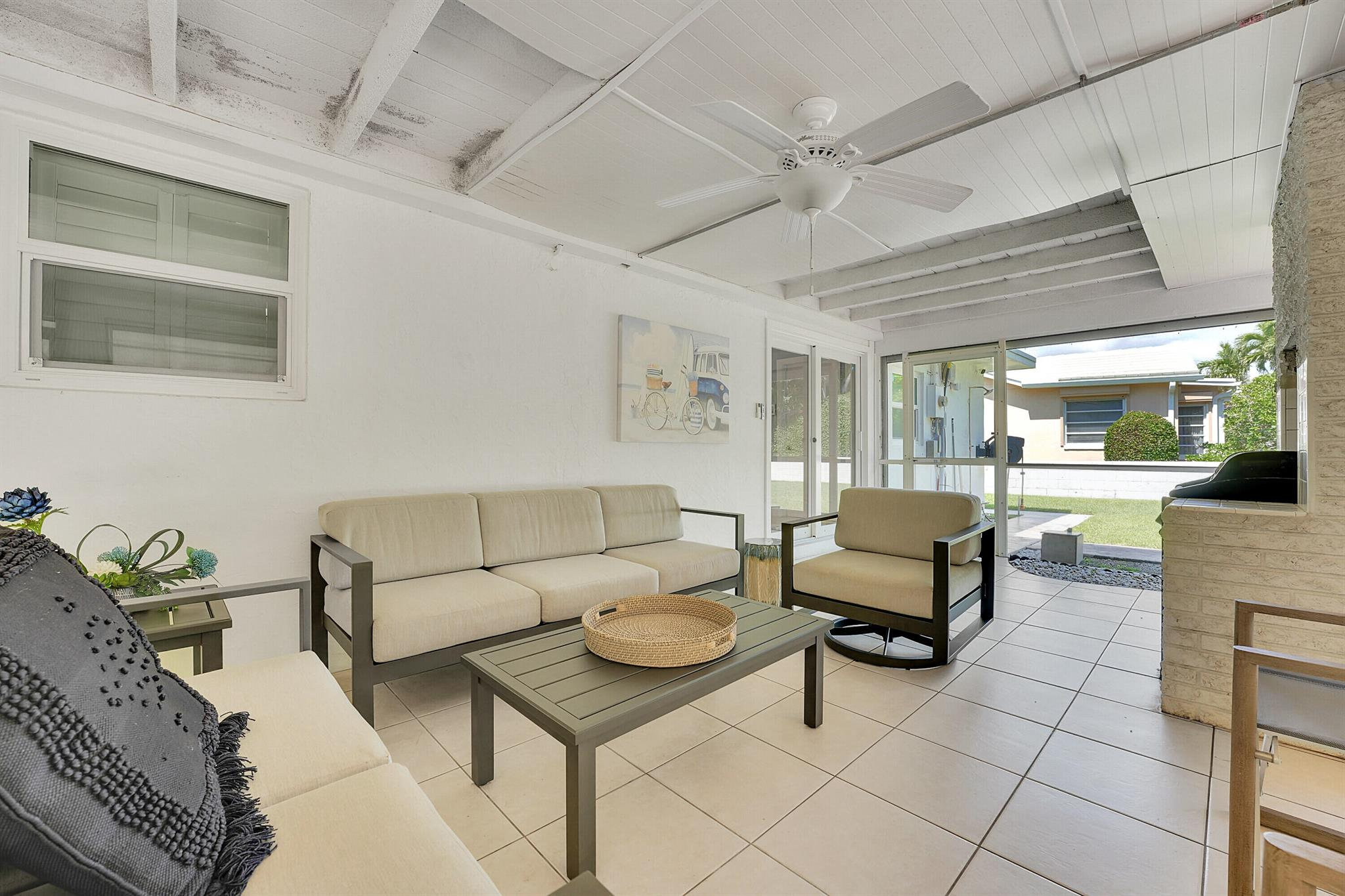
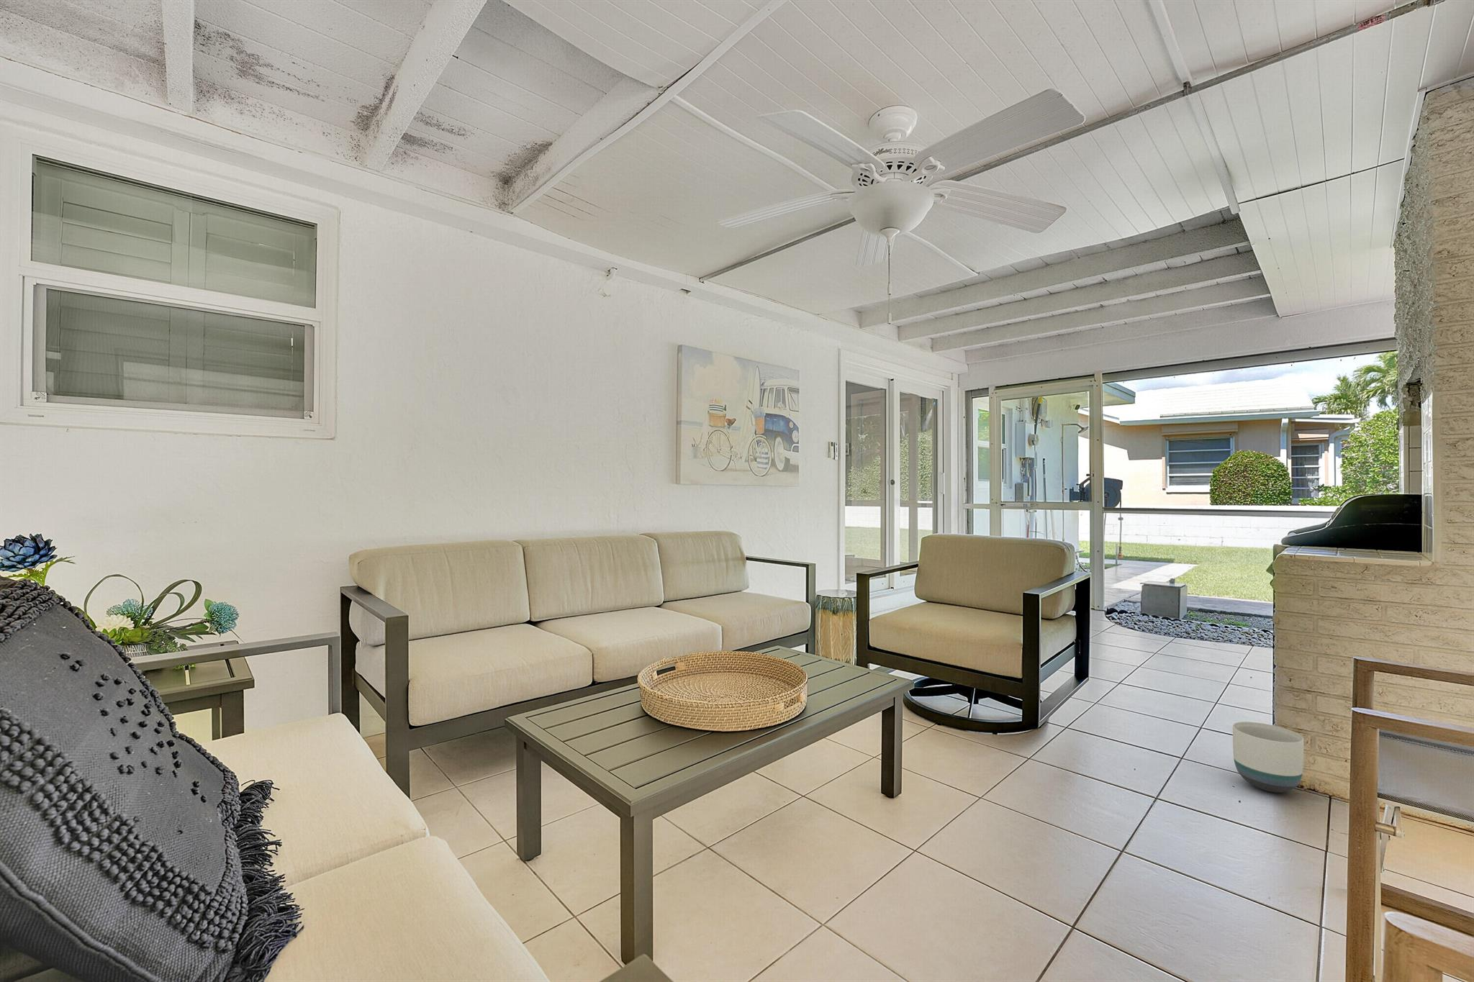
+ planter [1232,721,1304,793]
